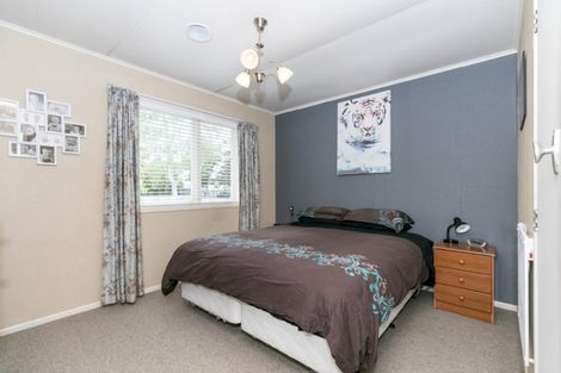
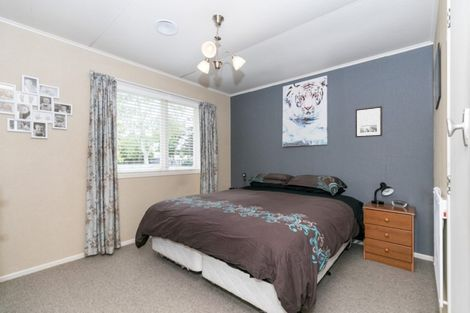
+ wall art [354,105,383,138]
